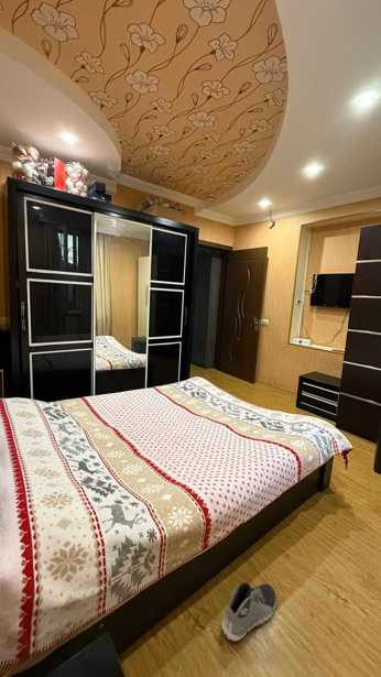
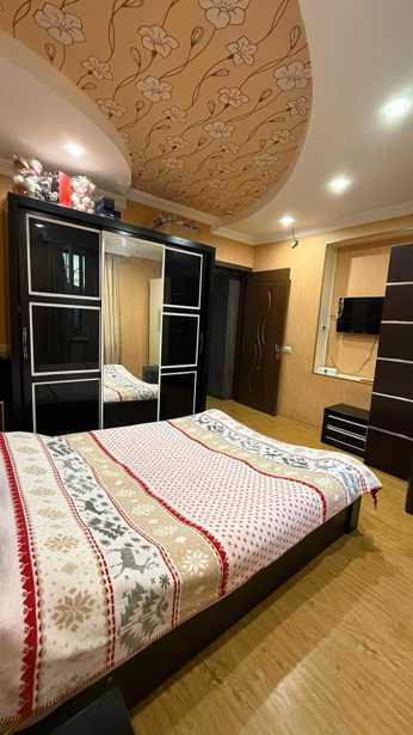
- sneaker [221,581,277,643]
